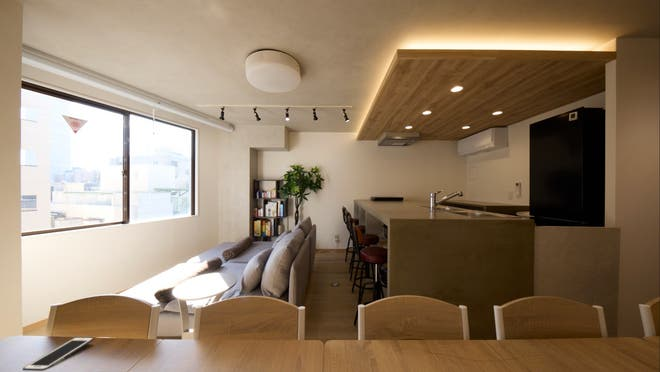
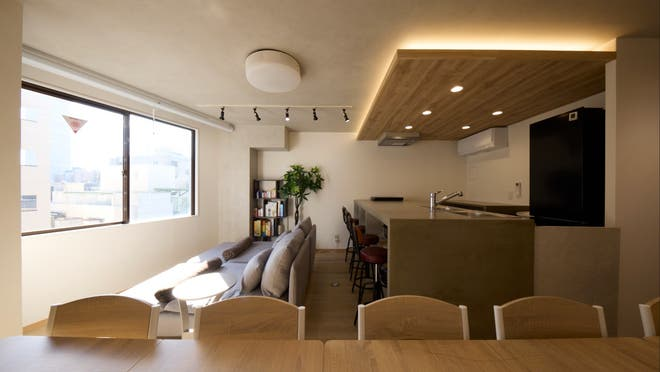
- cell phone [22,336,95,372]
